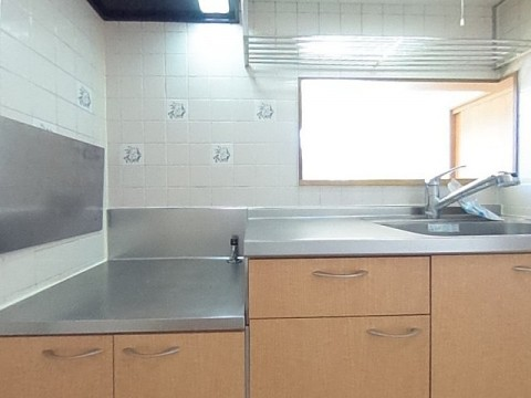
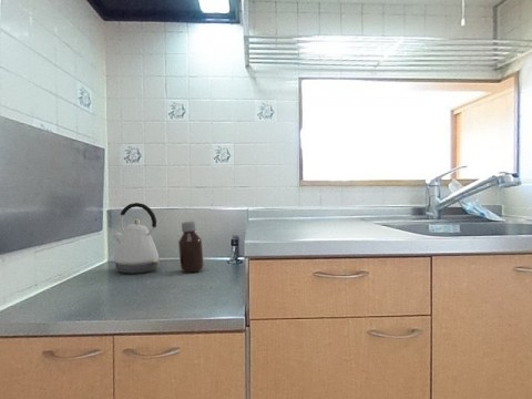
+ kettle [112,202,161,275]
+ bottle [177,221,205,273]
